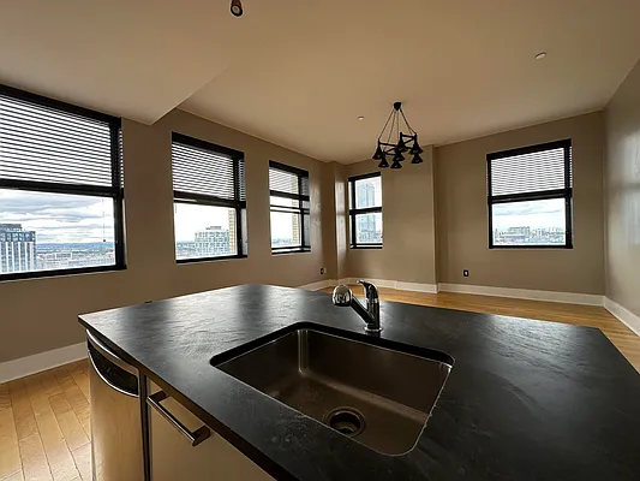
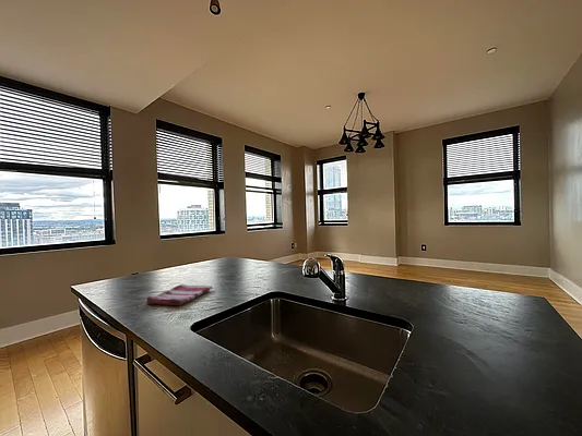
+ dish towel [145,283,213,306]
